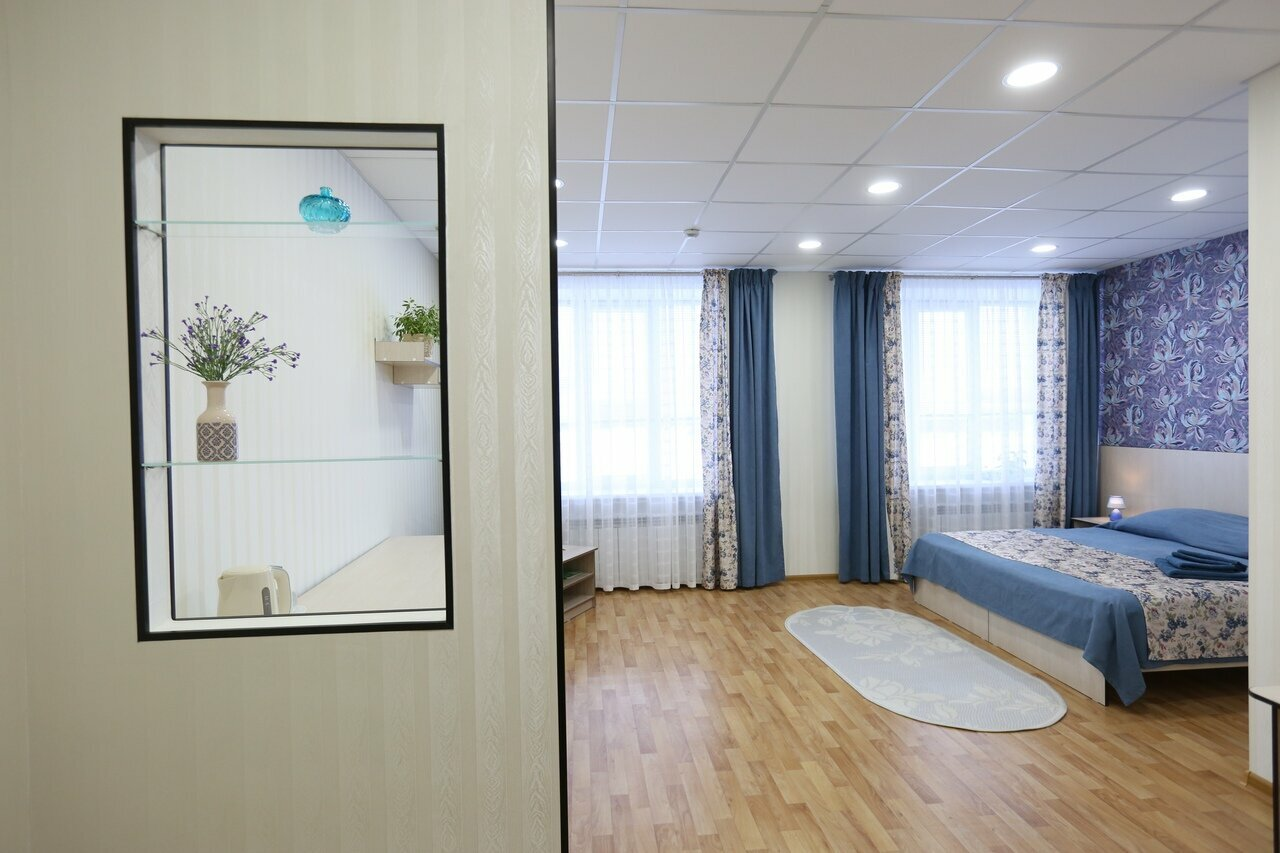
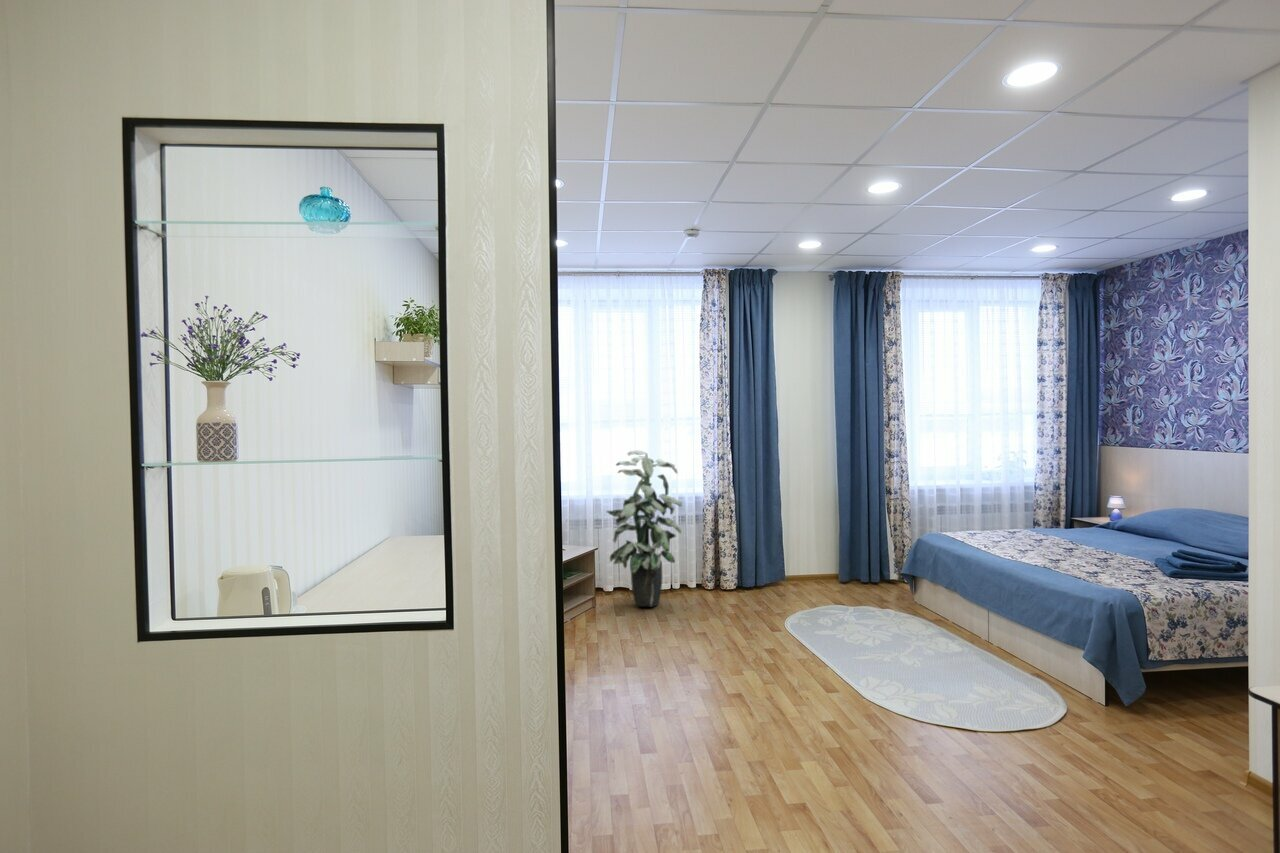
+ indoor plant [605,449,683,608]
